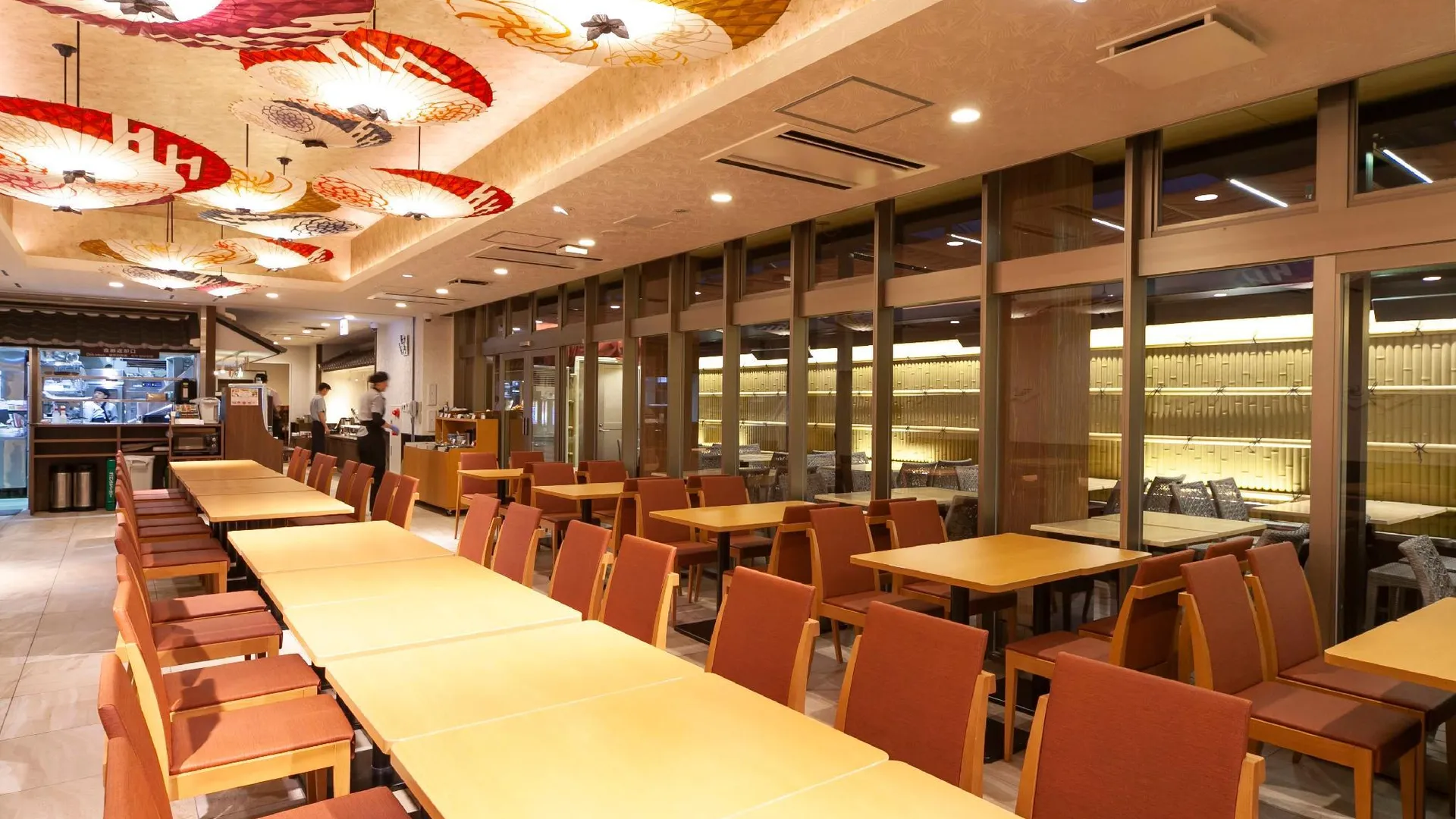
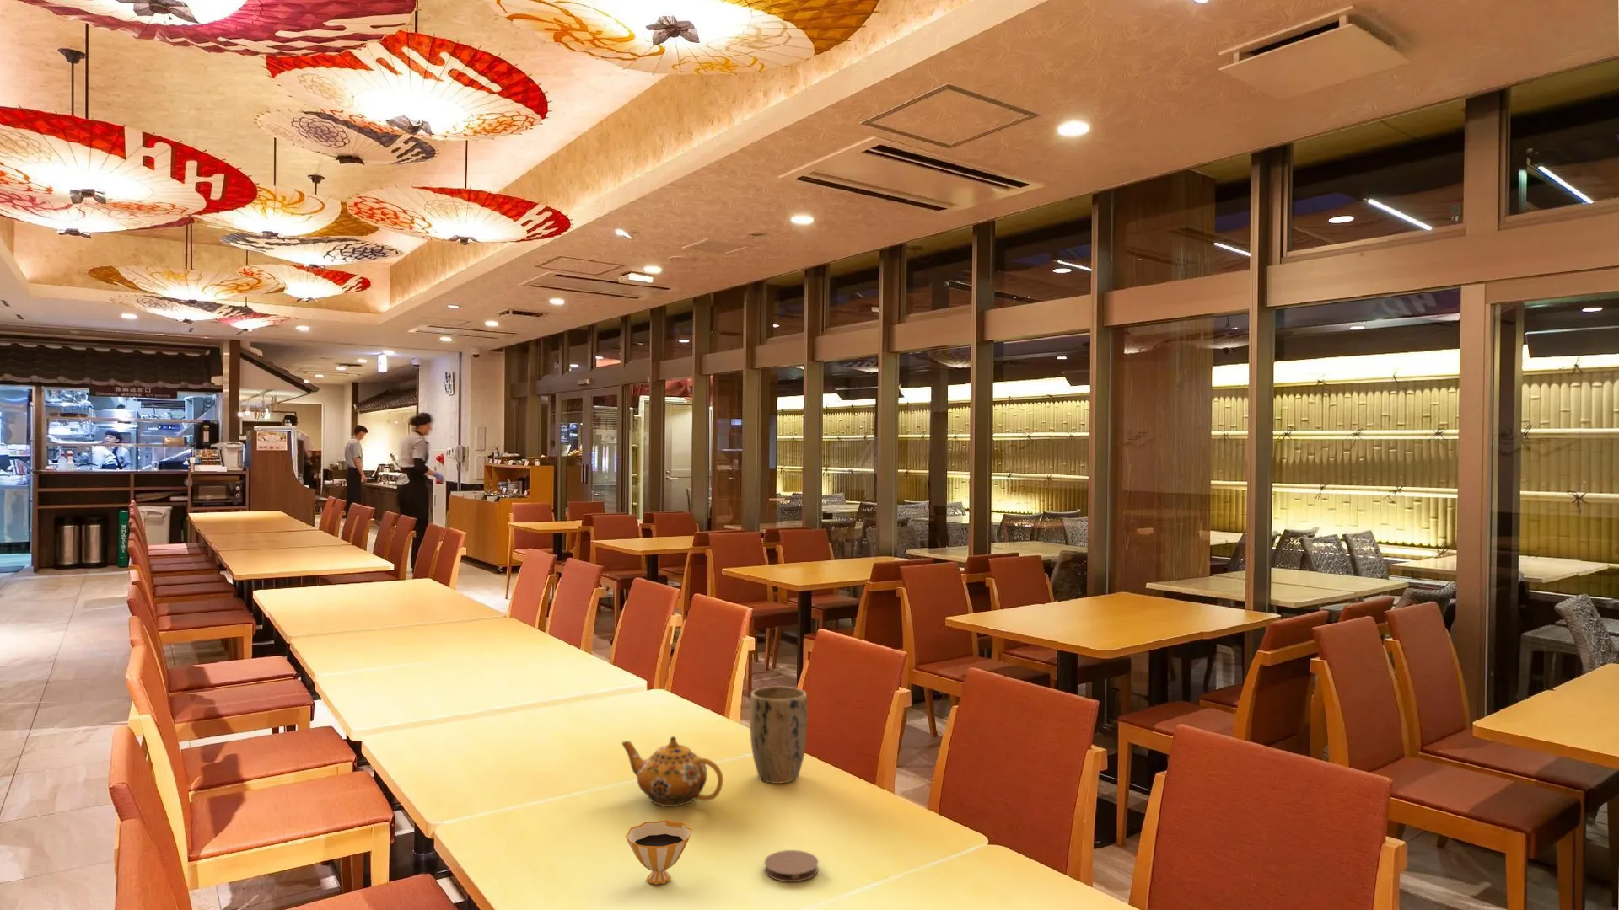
+ plant pot [748,686,807,784]
+ teapot [620,736,724,807]
+ teacup [625,819,693,886]
+ coaster [763,849,820,882]
